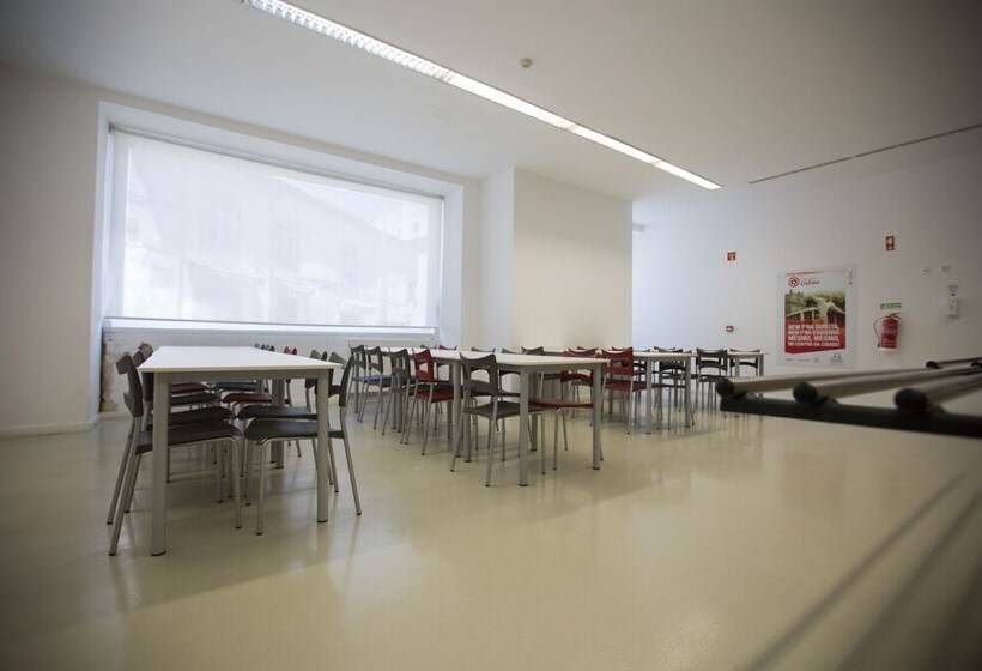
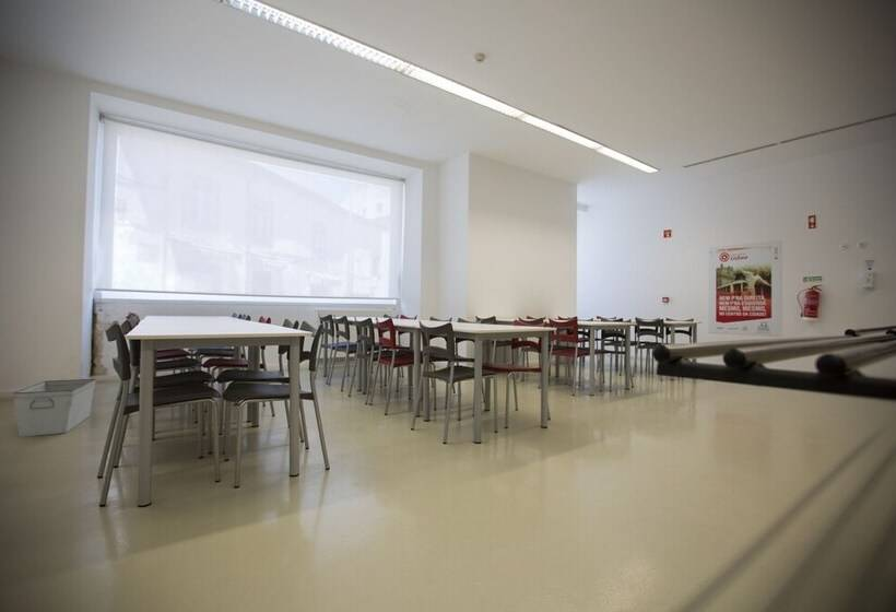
+ storage bin [12,378,97,438]
